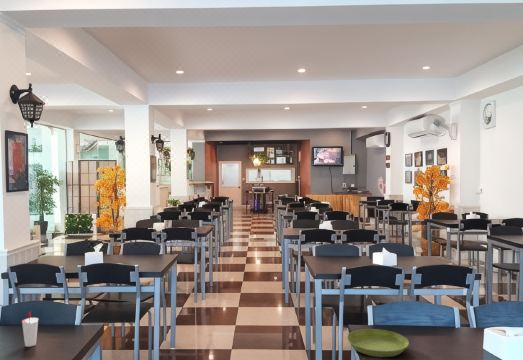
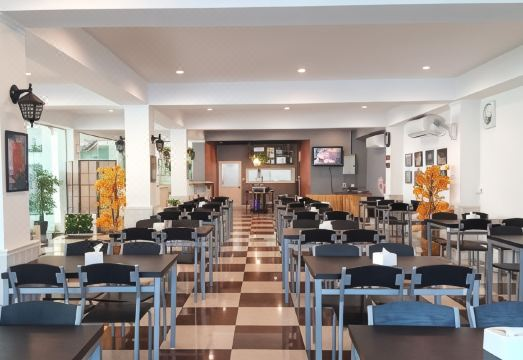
- cup [21,311,39,348]
- saucer [346,328,410,358]
